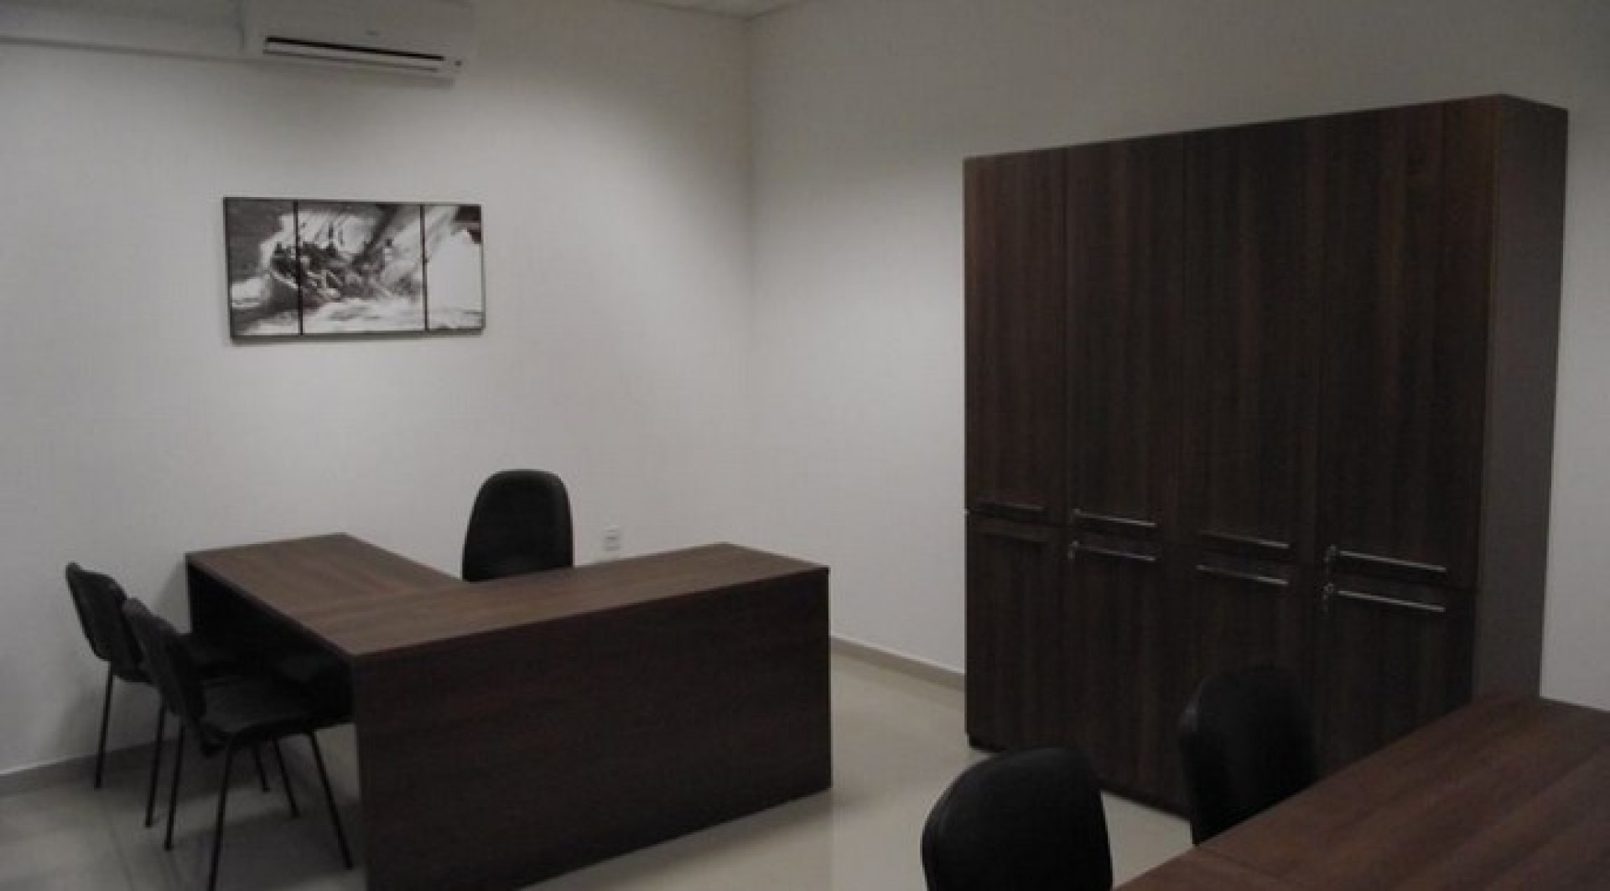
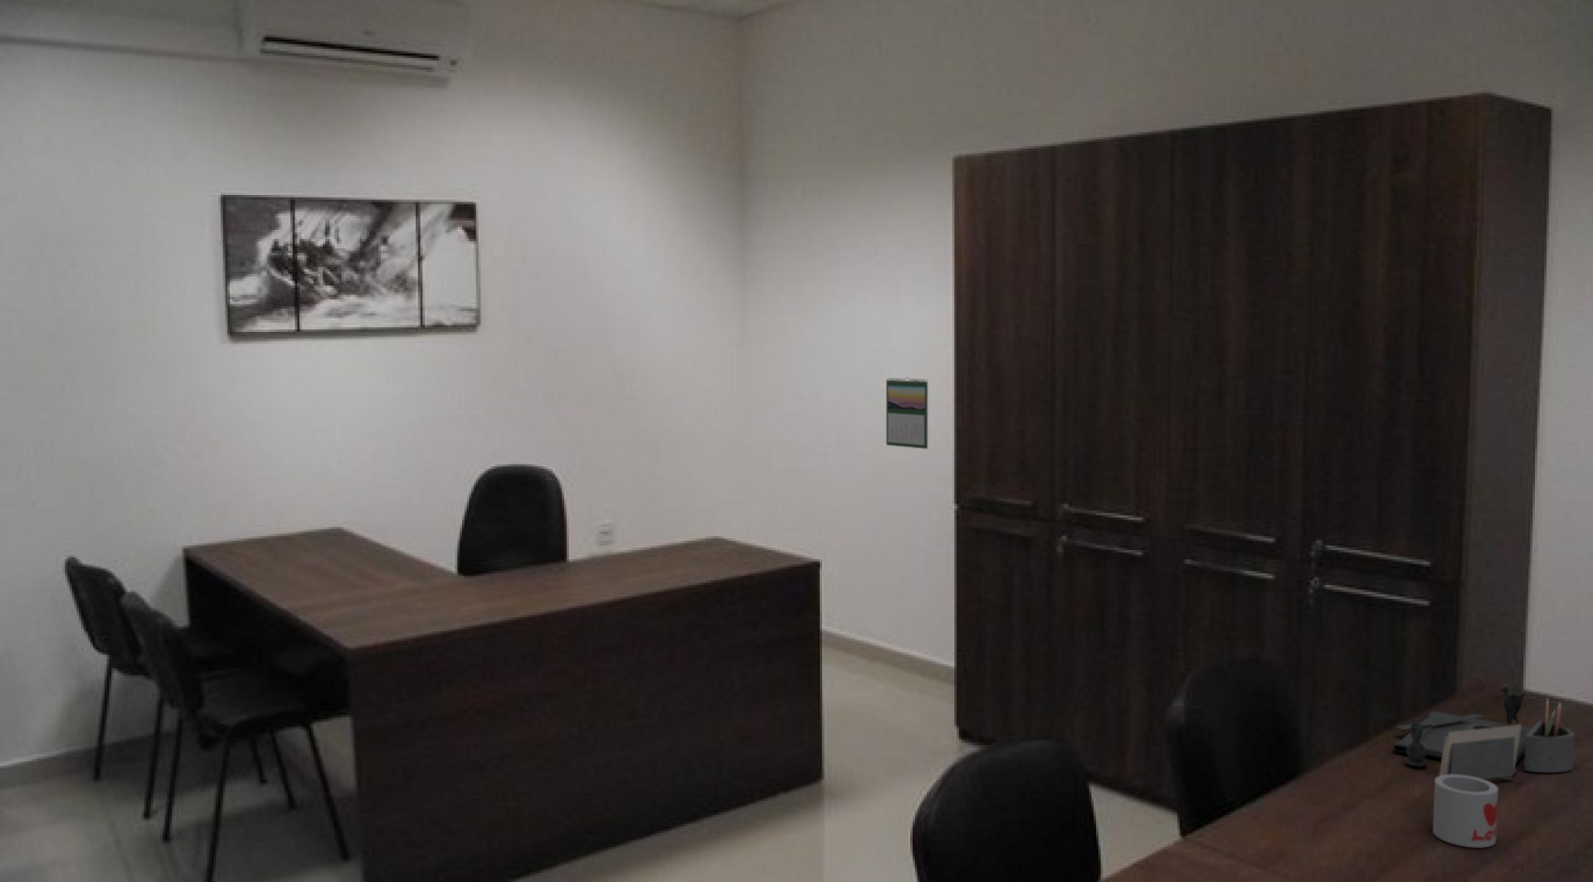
+ mug [1432,774,1500,848]
+ desk organizer [1391,678,1576,781]
+ calendar [885,377,928,450]
